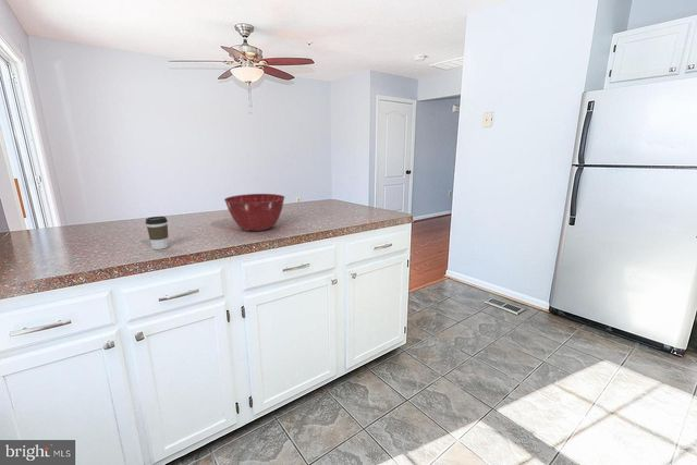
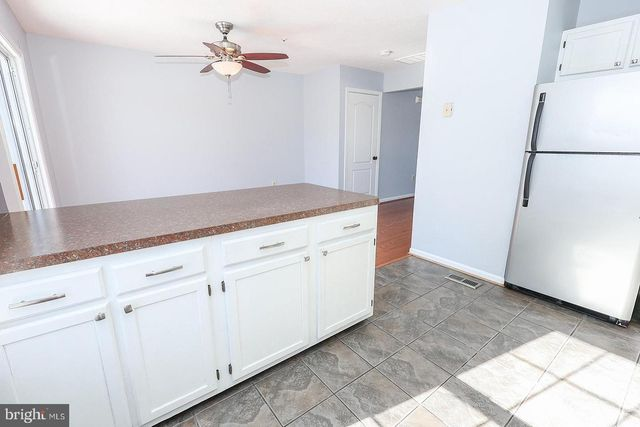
- coffee cup [145,216,170,250]
- mixing bowl [223,193,286,232]
